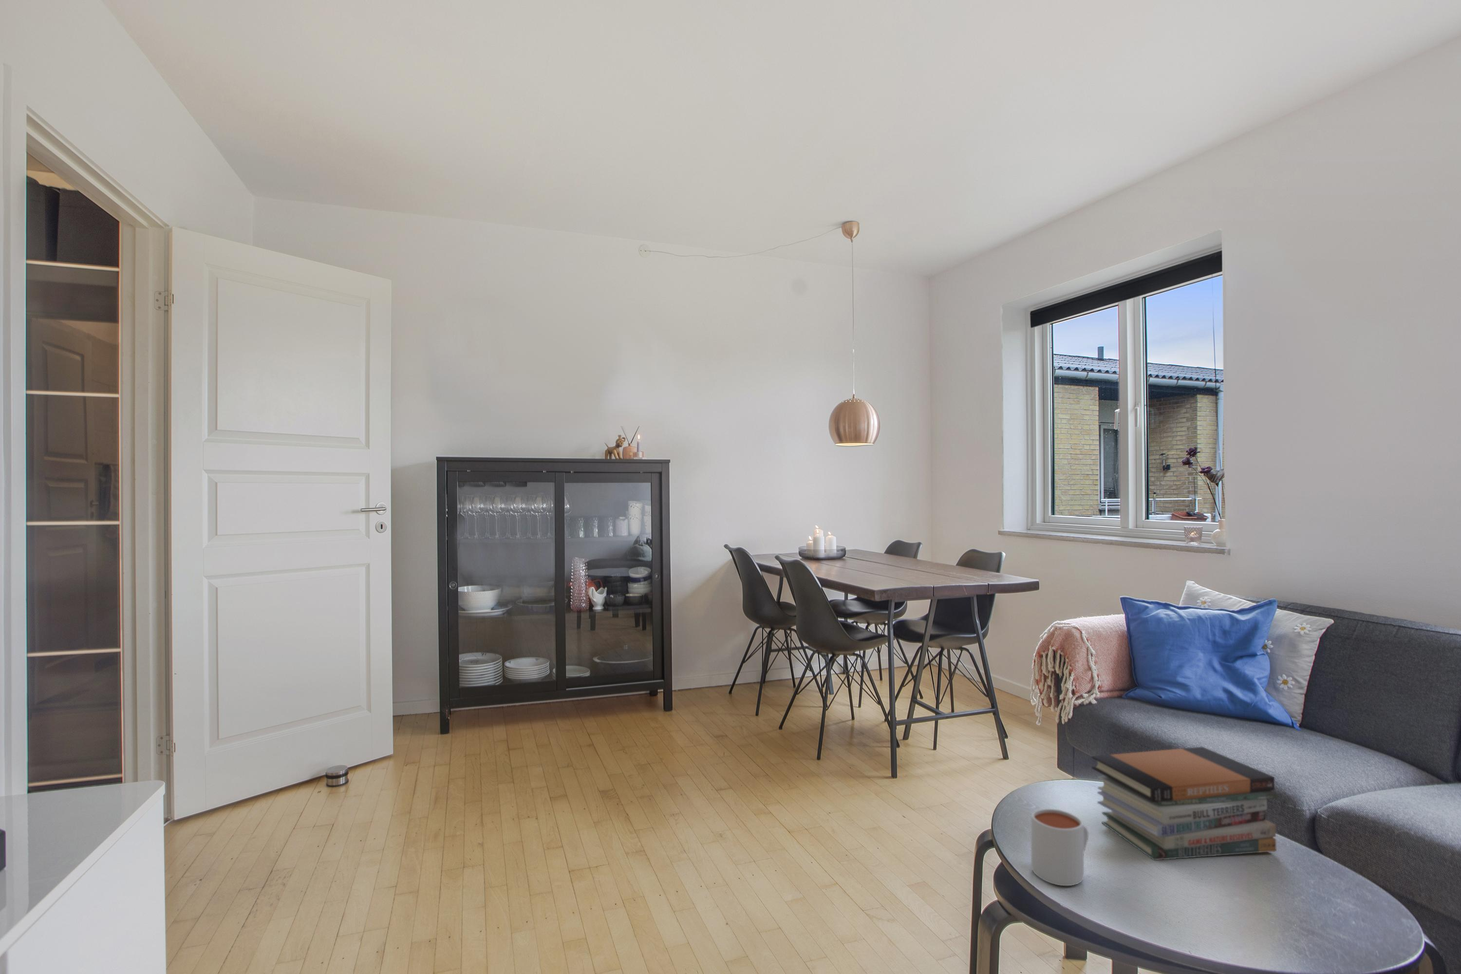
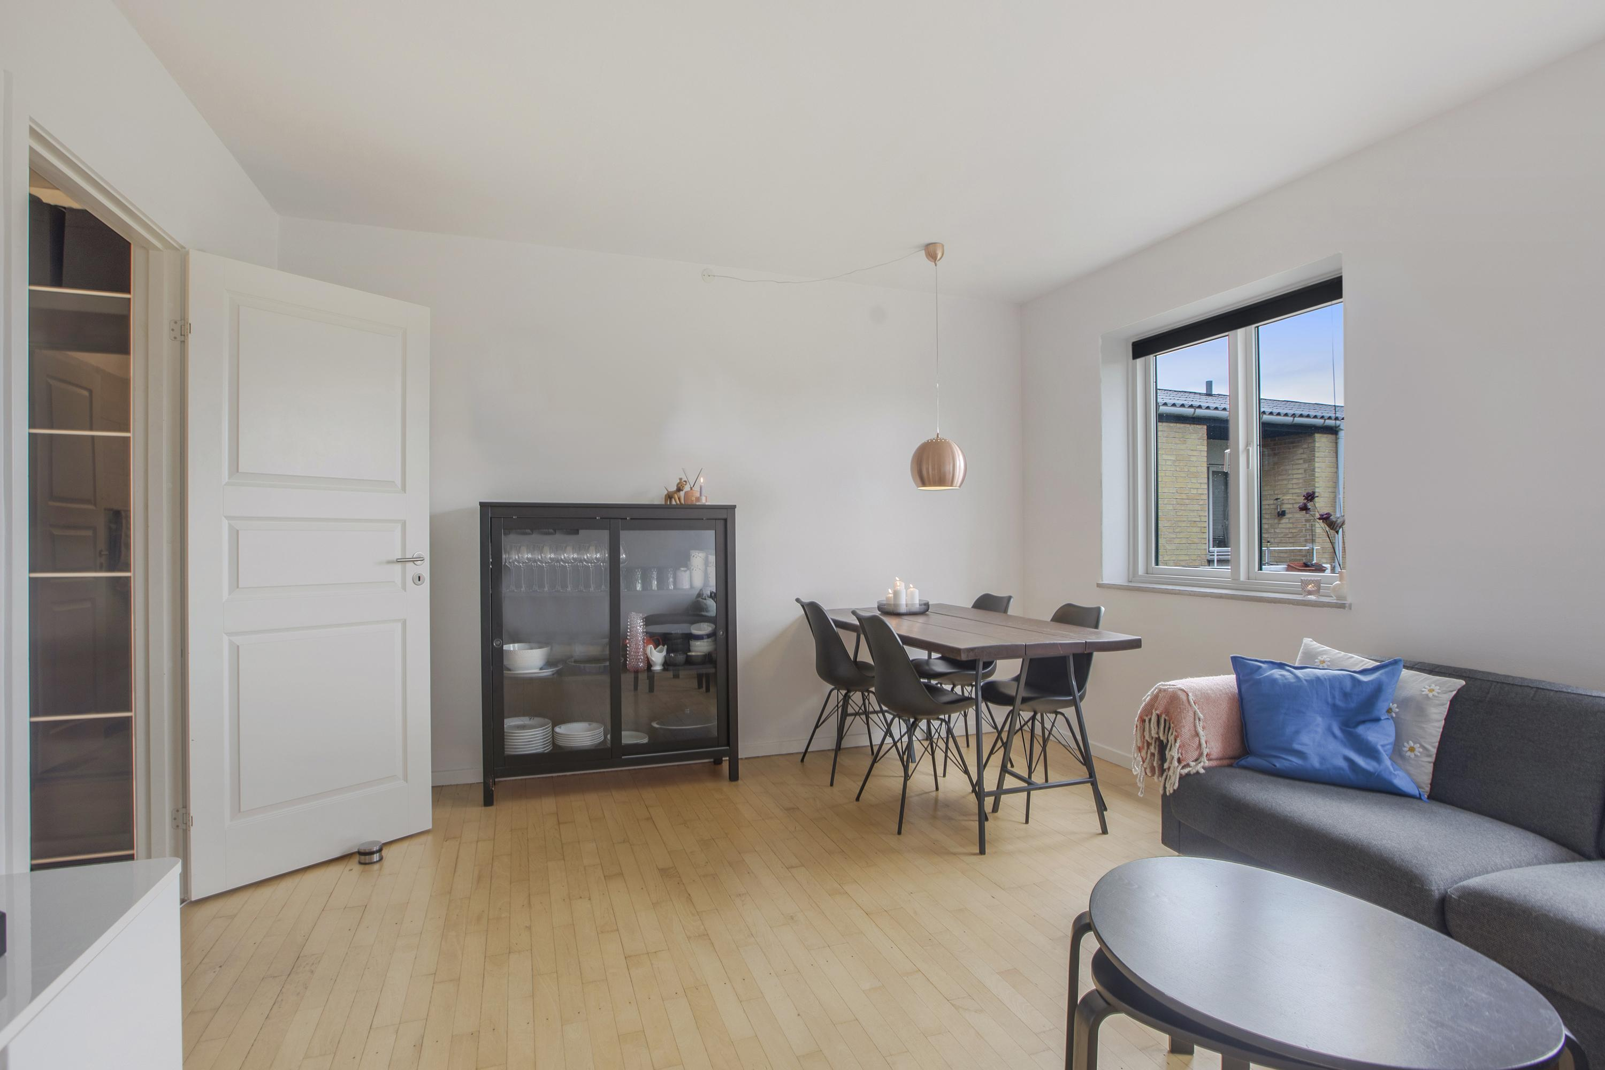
- book stack [1091,746,1277,861]
- mug [1031,809,1089,886]
